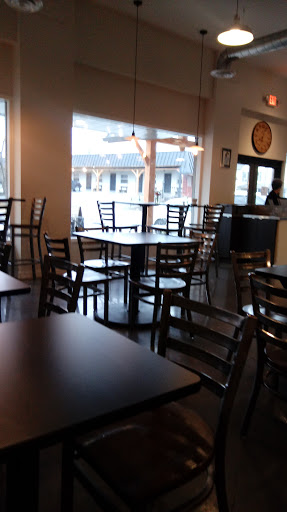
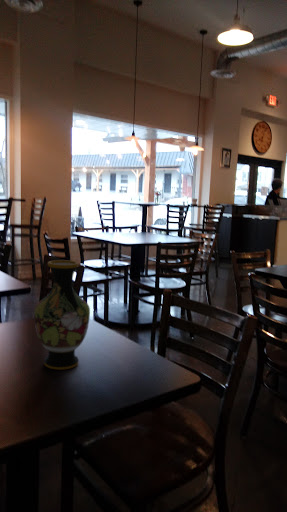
+ vase [33,259,91,371]
